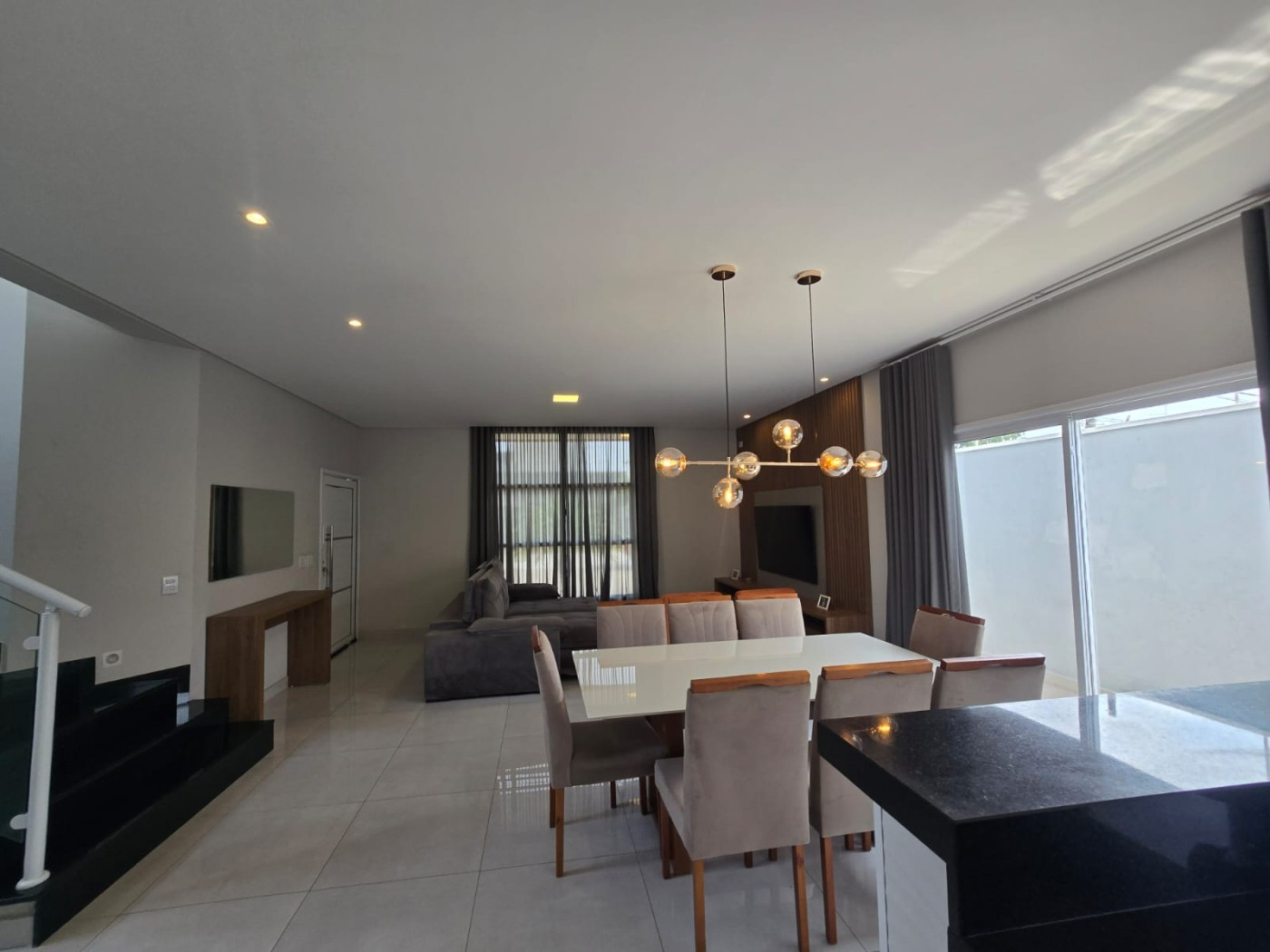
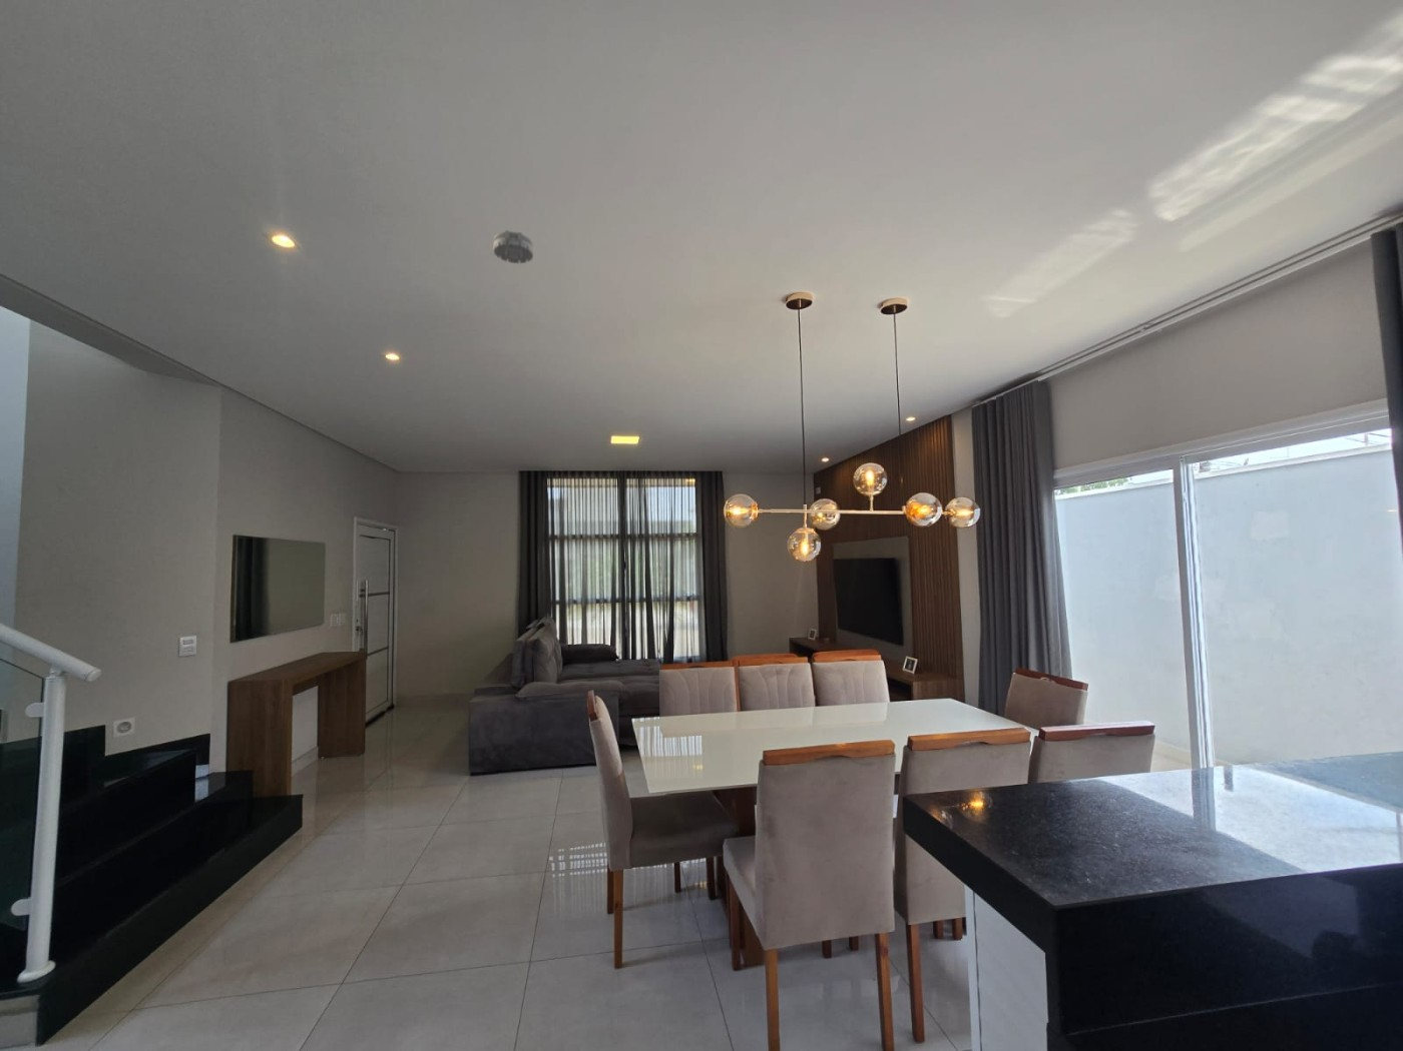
+ smoke detector [493,230,535,264]
